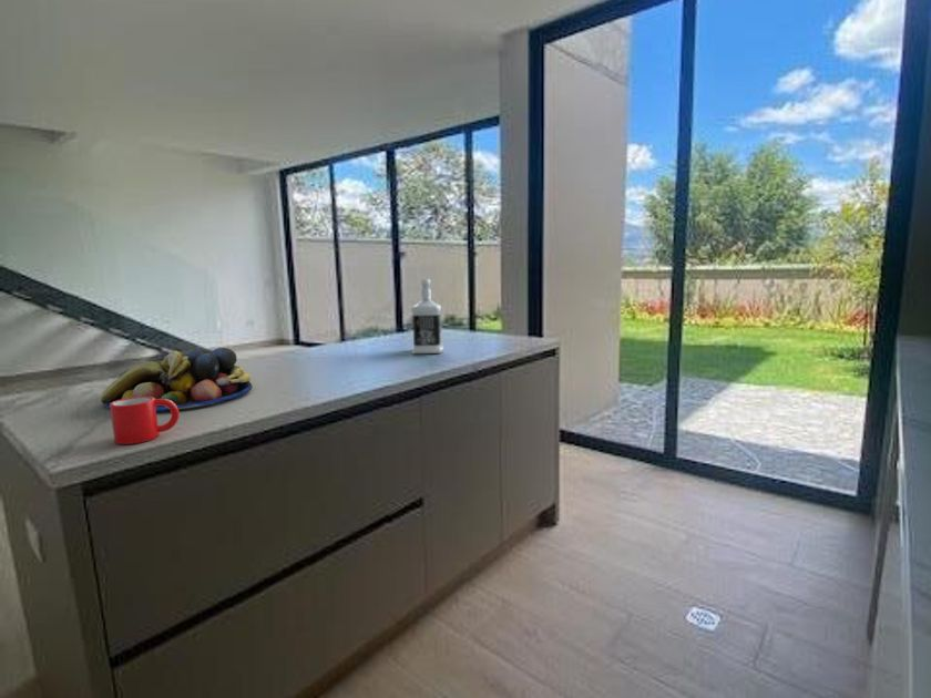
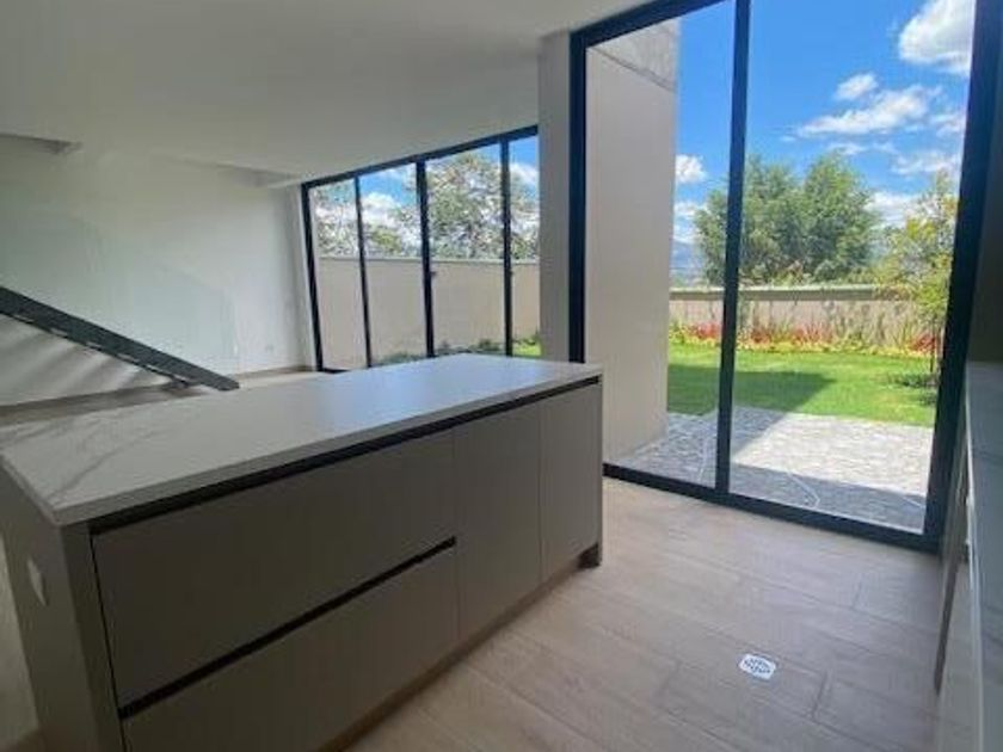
- fruit bowl [100,347,253,412]
- mug [109,397,181,445]
- bottle [410,278,444,355]
